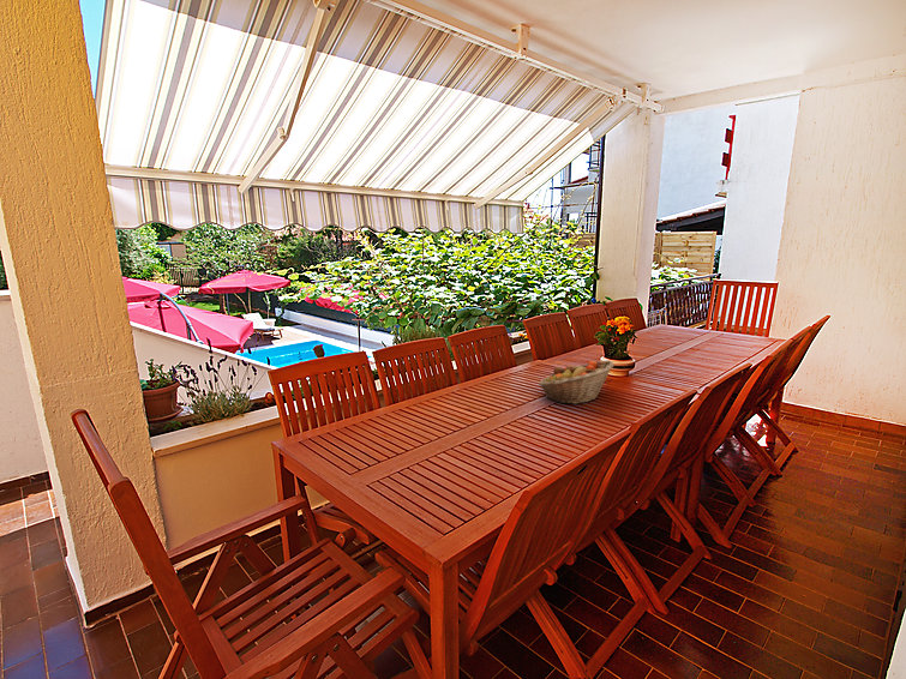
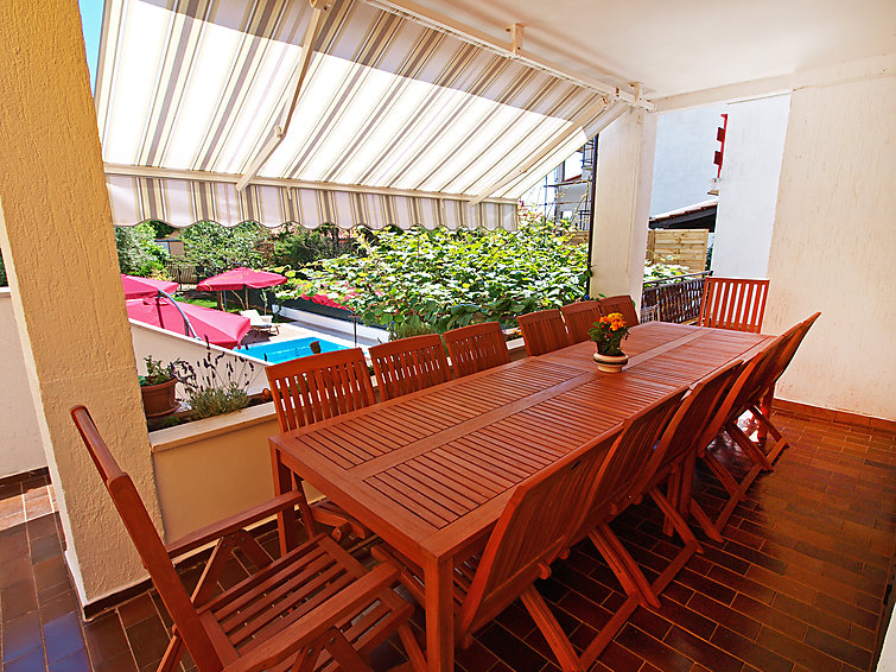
- fruit basket [538,360,614,405]
